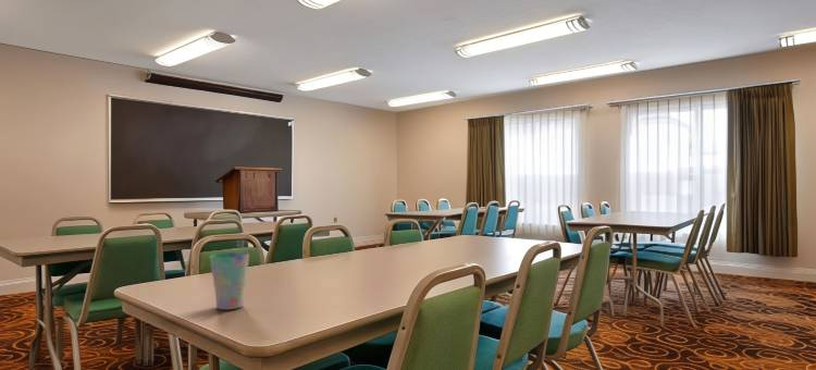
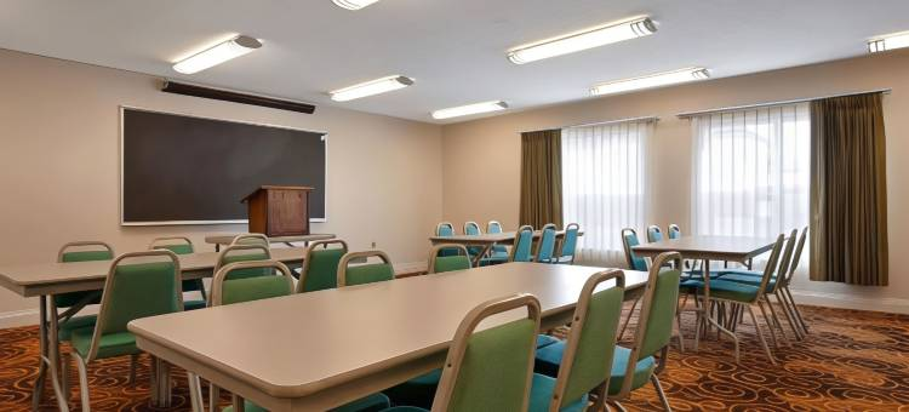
- cup [209,251,250,311]
